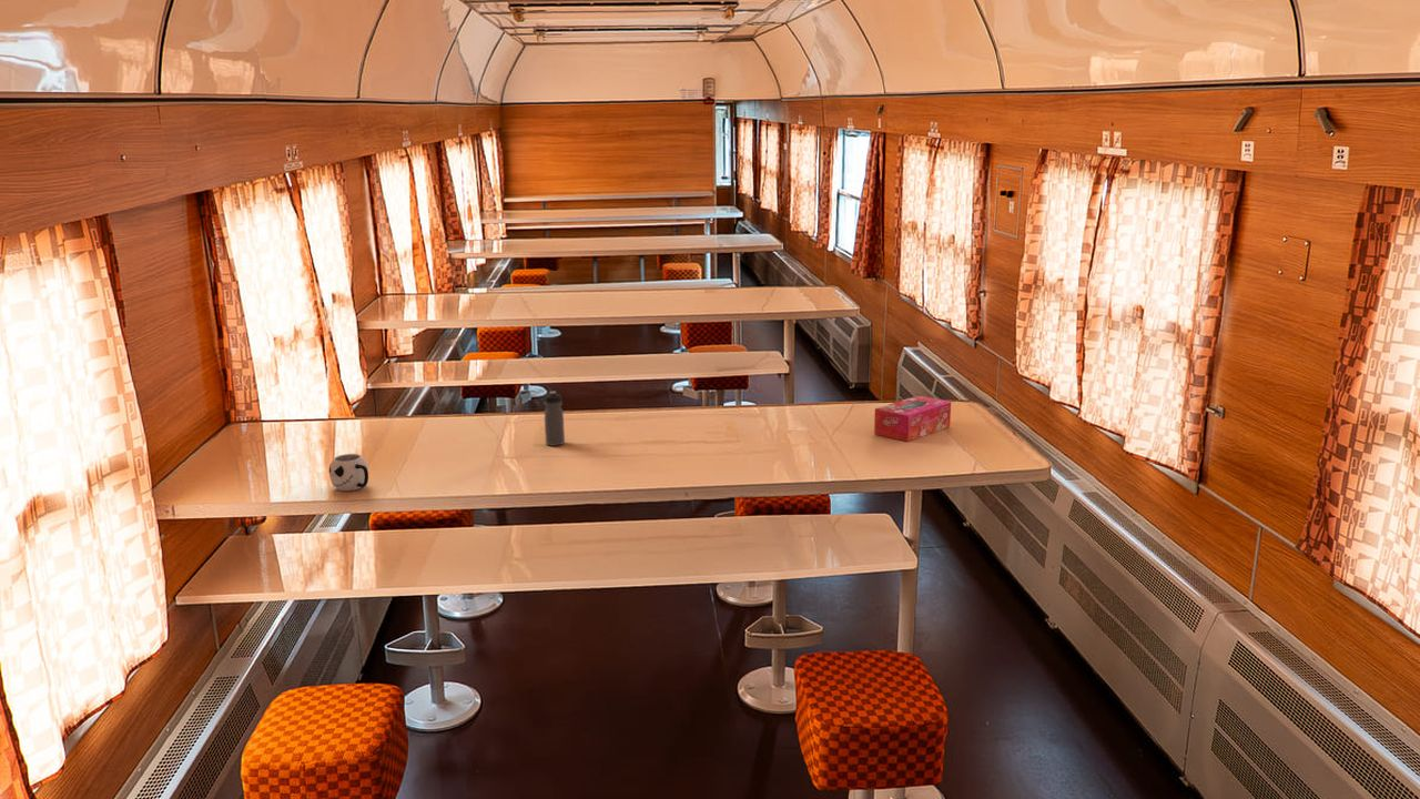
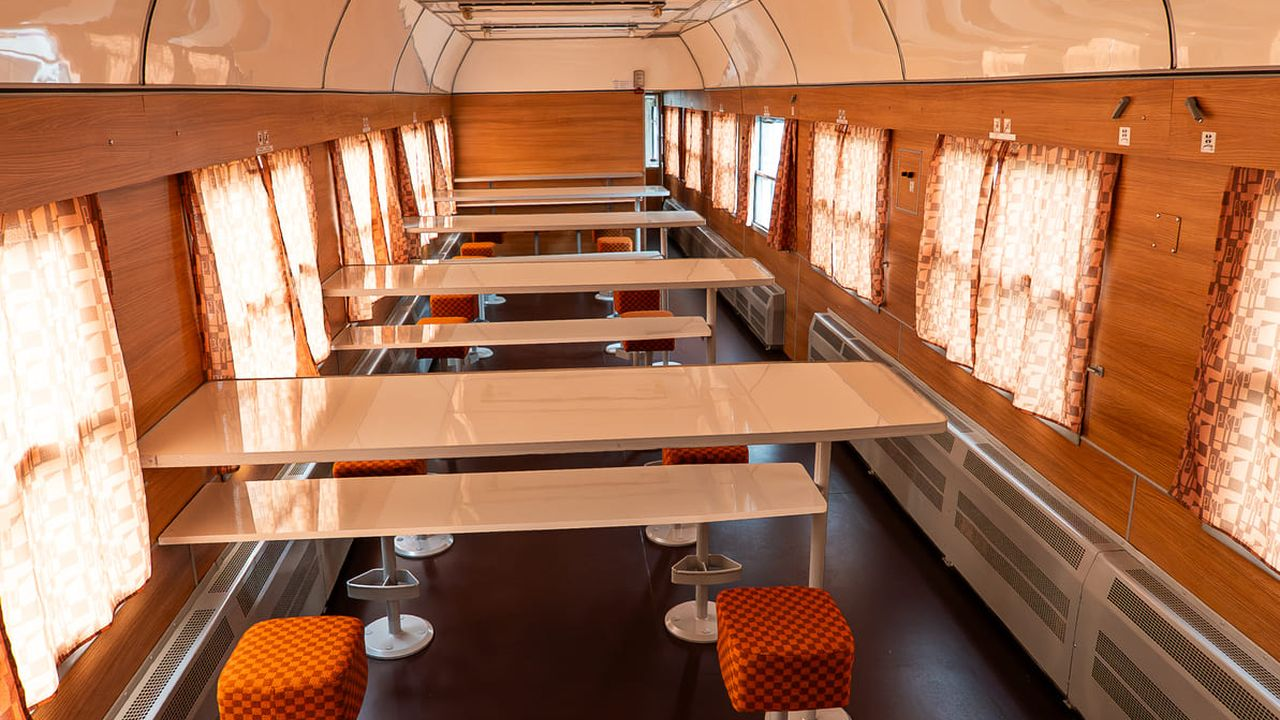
- mug [328,453,369,492]
- tissue box [873,394,952,443]
- water bottle [542,391,566,447]
